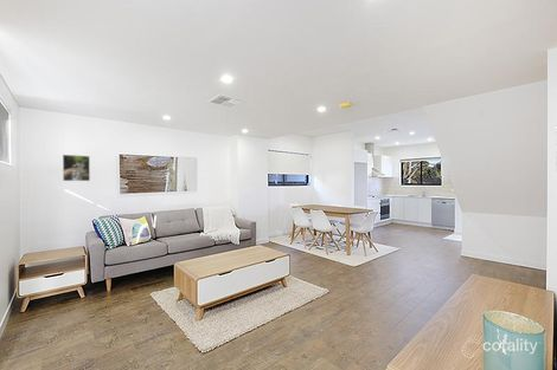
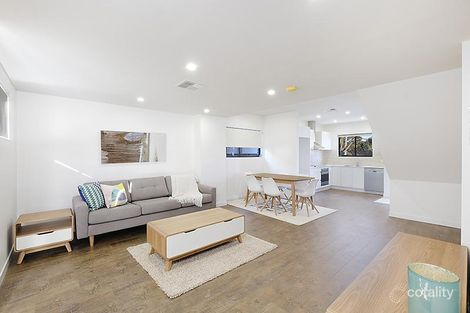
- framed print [62,154,91,182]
